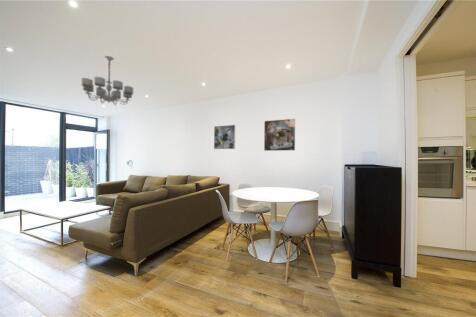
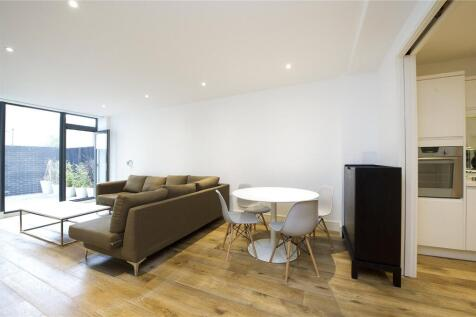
- chandelier [81,55,134,106]
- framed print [263,118,296,152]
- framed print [213,124,236,150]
